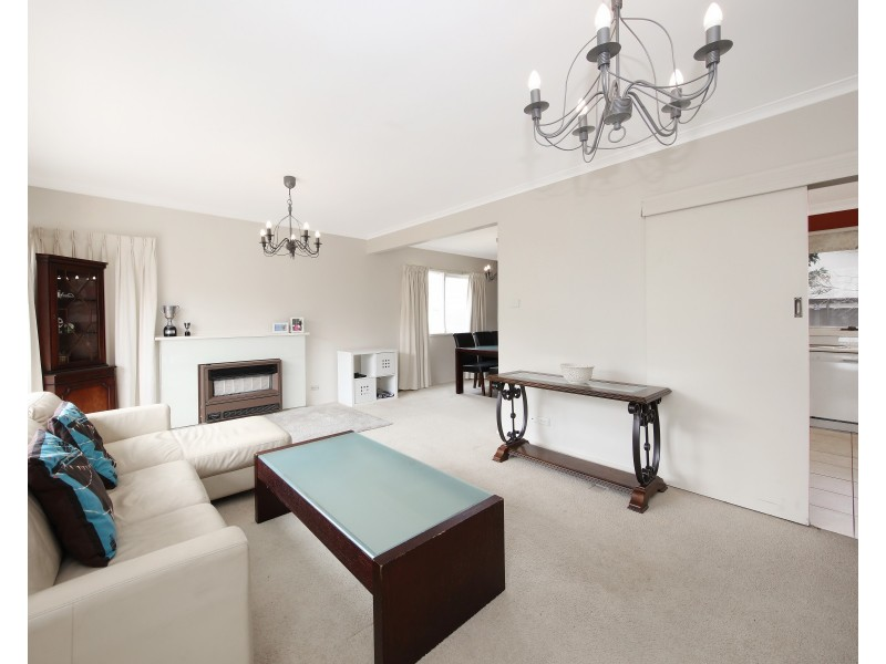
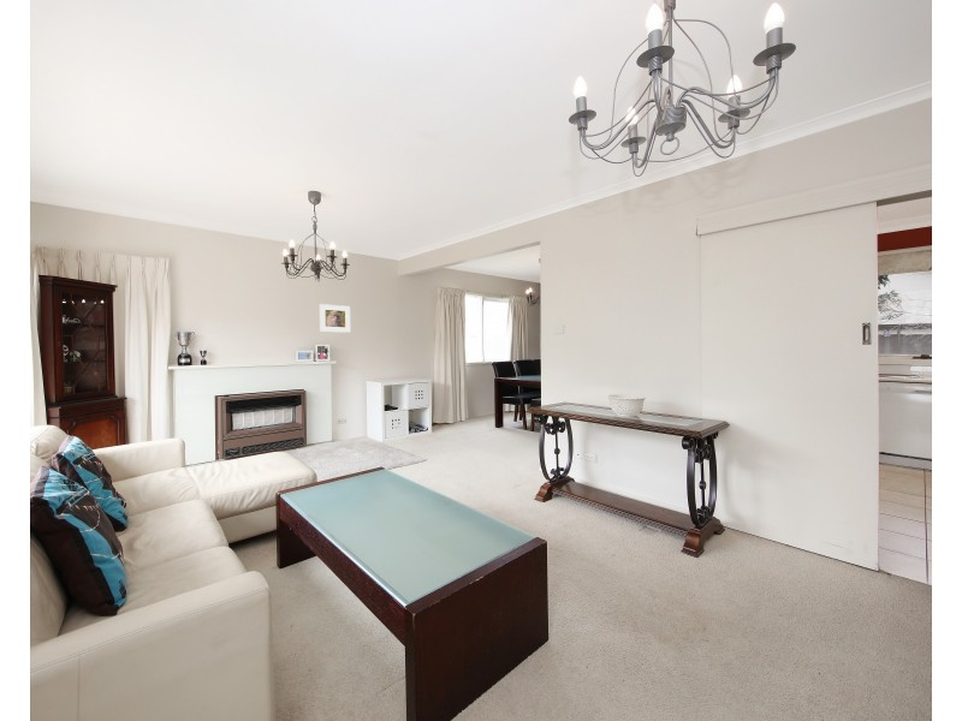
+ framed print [319,303,351,334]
